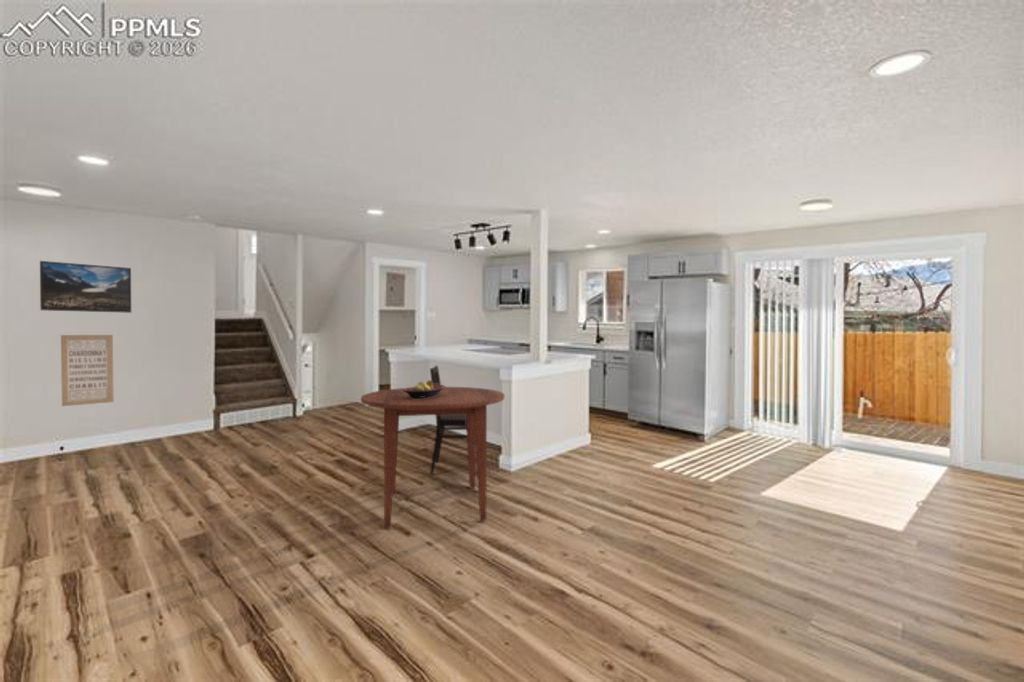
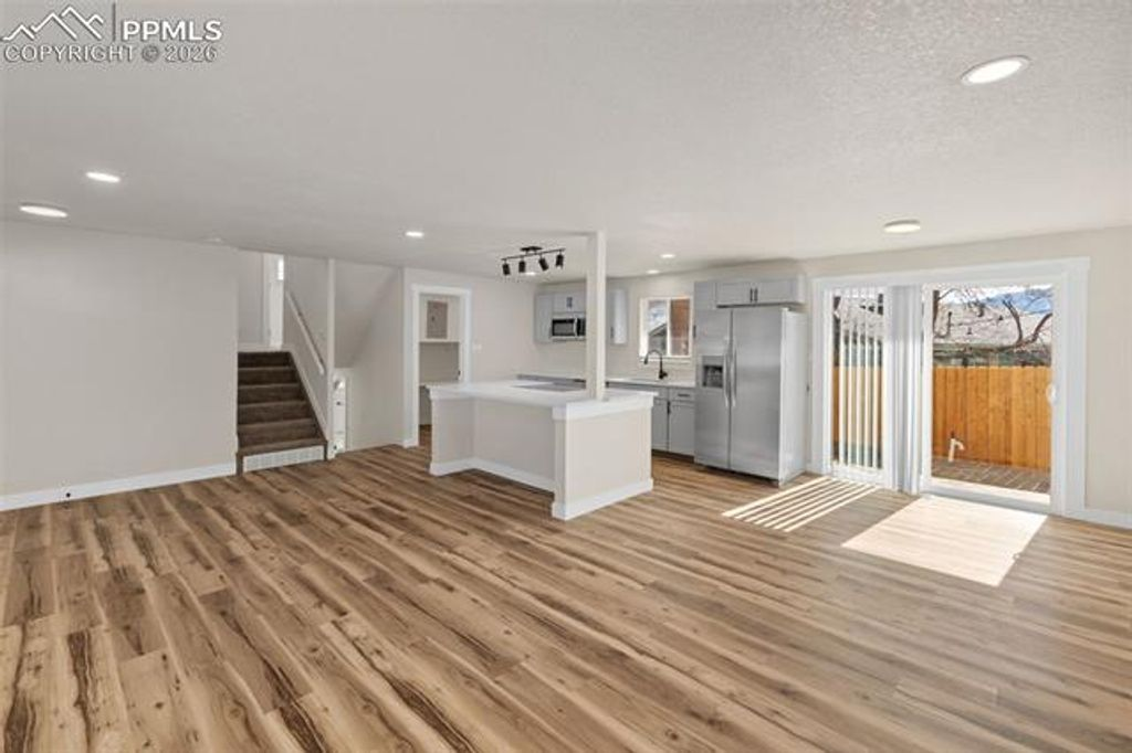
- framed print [39,260,132,314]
- wall art [60,334,114,407]
- dining chair [429,365,467,475]
- dining table [360,386,505,529]
- fruit bowl [403,379,446,399]
